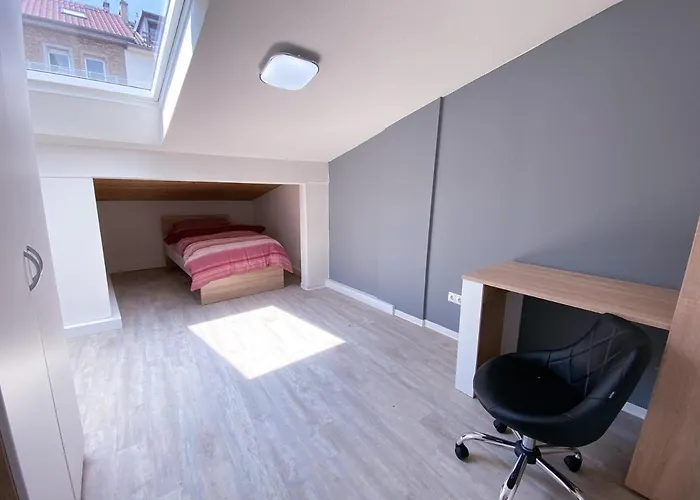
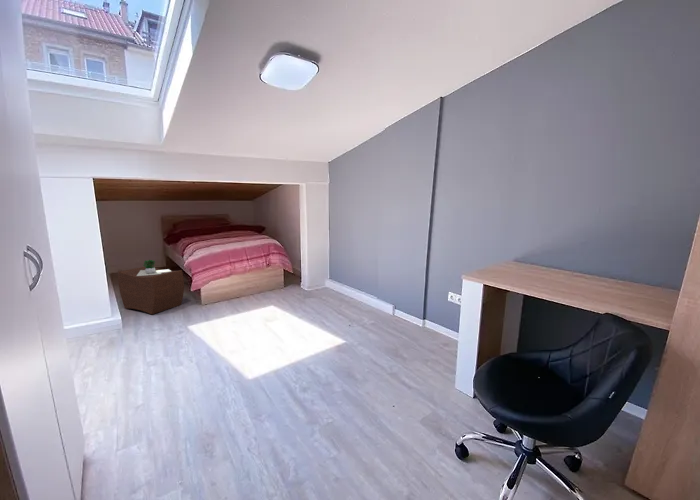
+ nightstand [117,259,185,315]
